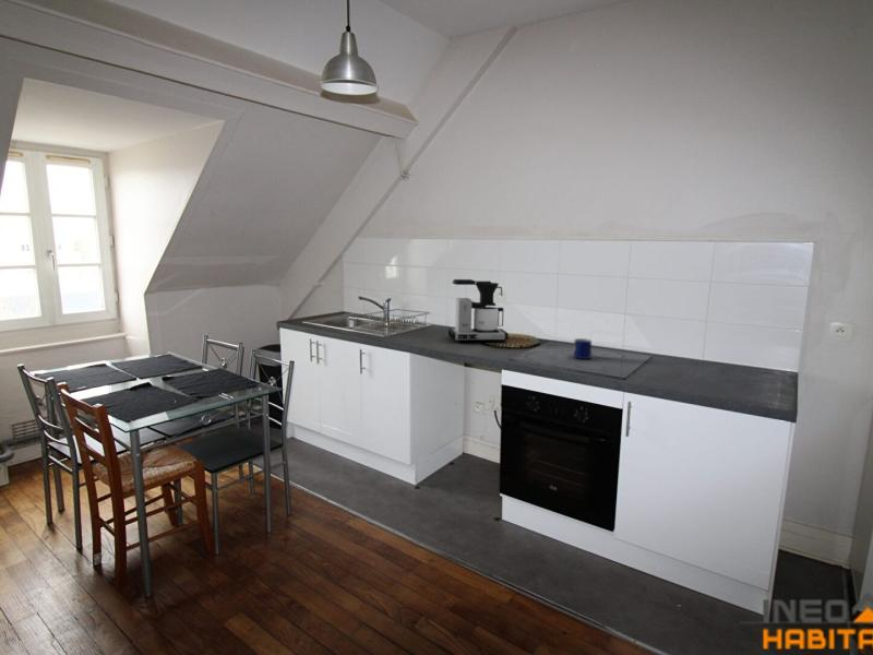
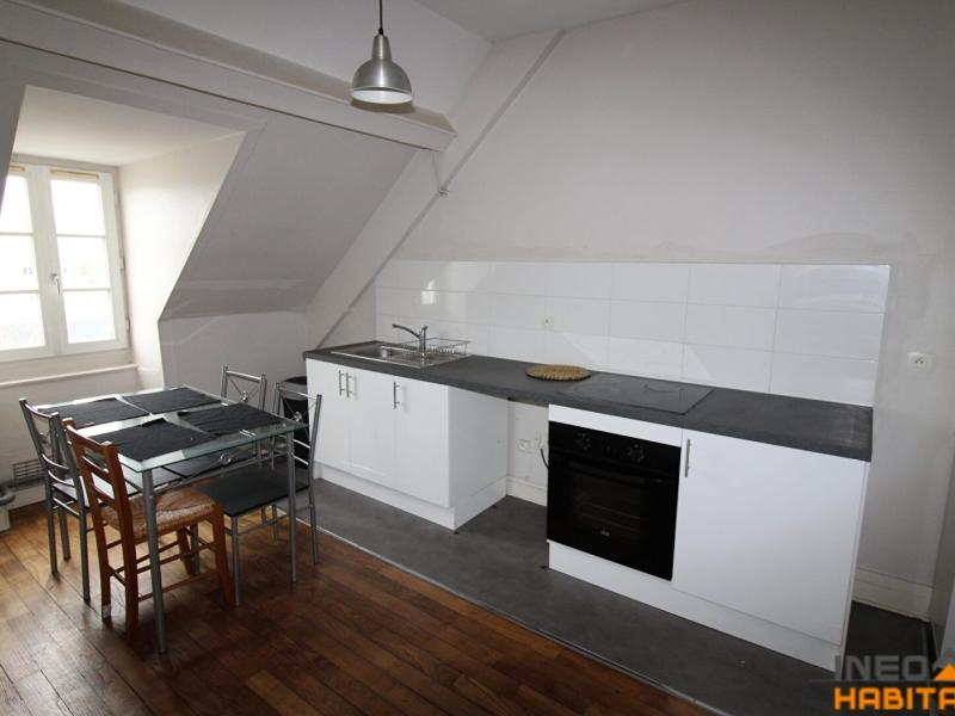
- coffee maker [447,278,510,343]
- mug [573,337,593,360]
